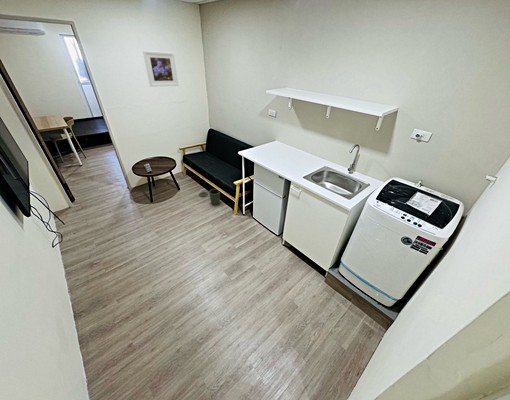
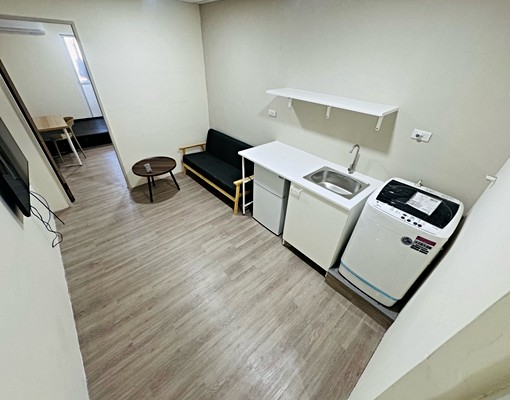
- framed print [142,50,179,87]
- trash can [198,188,221,206]
